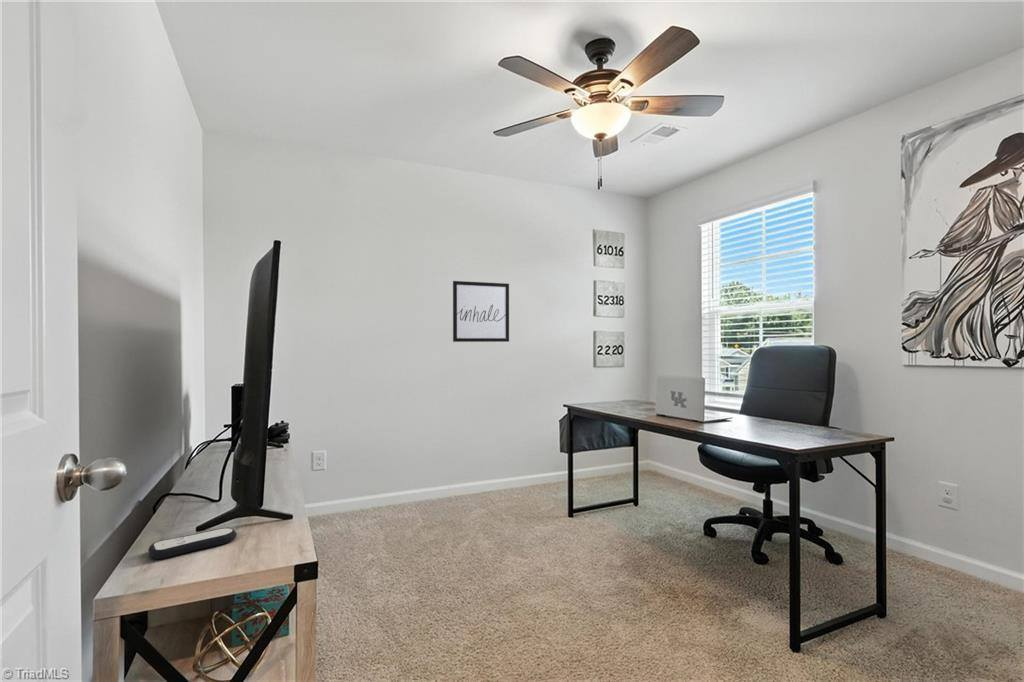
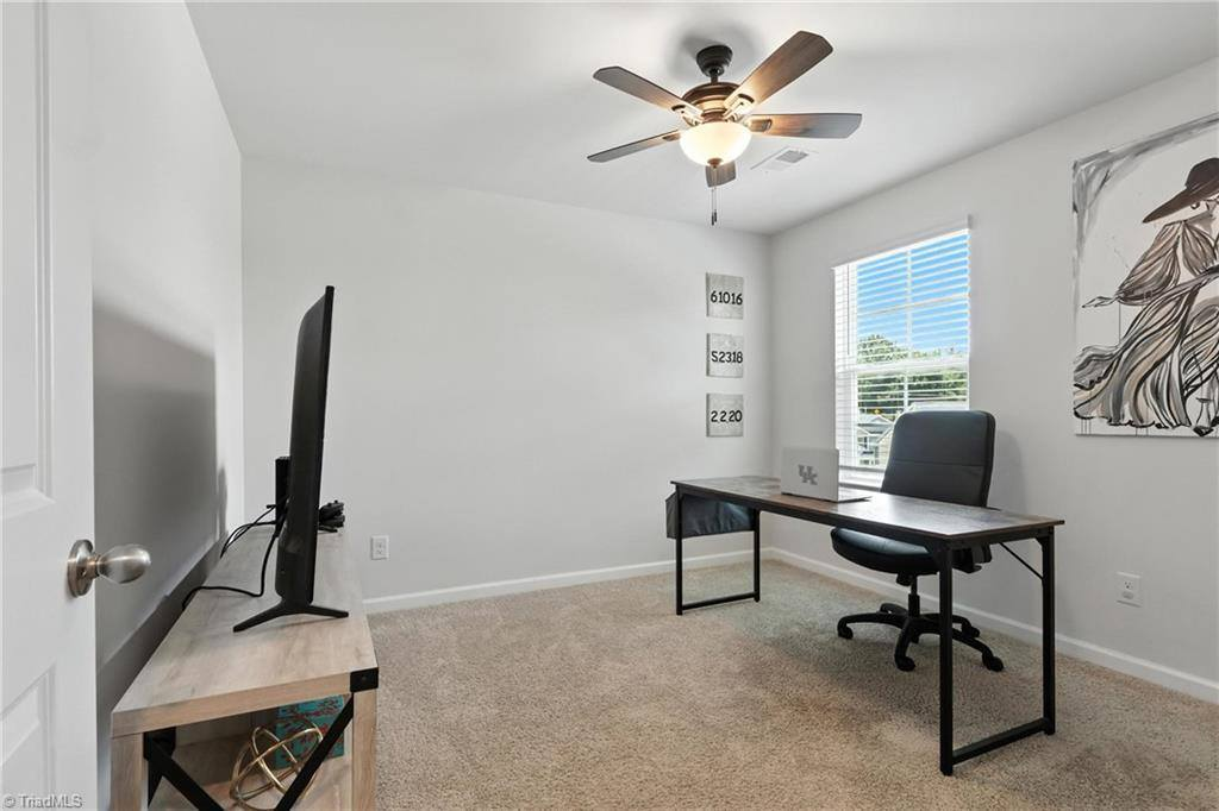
- wall art [452,280,510,343]
- remote control [147,527,238,560]
